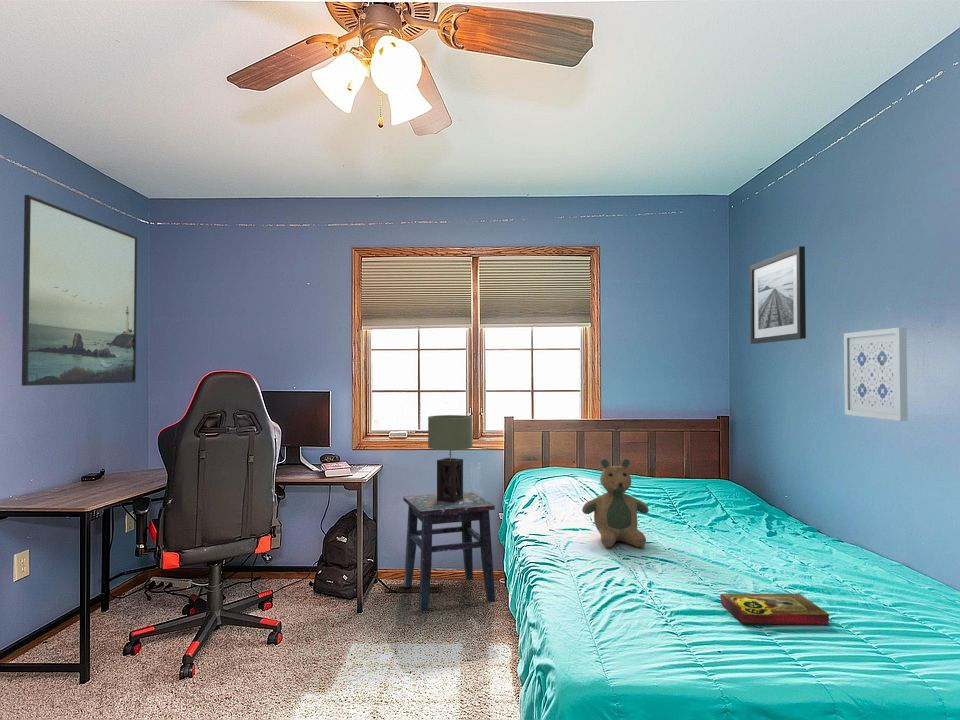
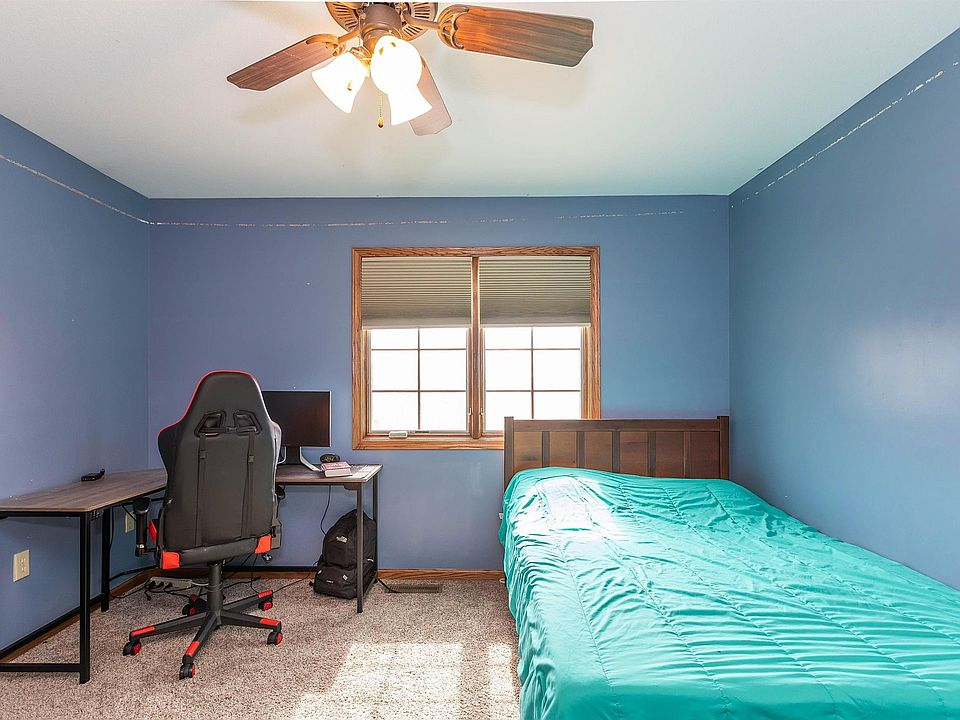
- table lamp [427,414,473,503]
- book [719,593,830,626]
- wall art [749,245,807,345]
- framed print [21,194,138,387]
- wall art [843,327,909,422]
- teddy bear [581,457,650,548]
- side table [402,491,496,612]
